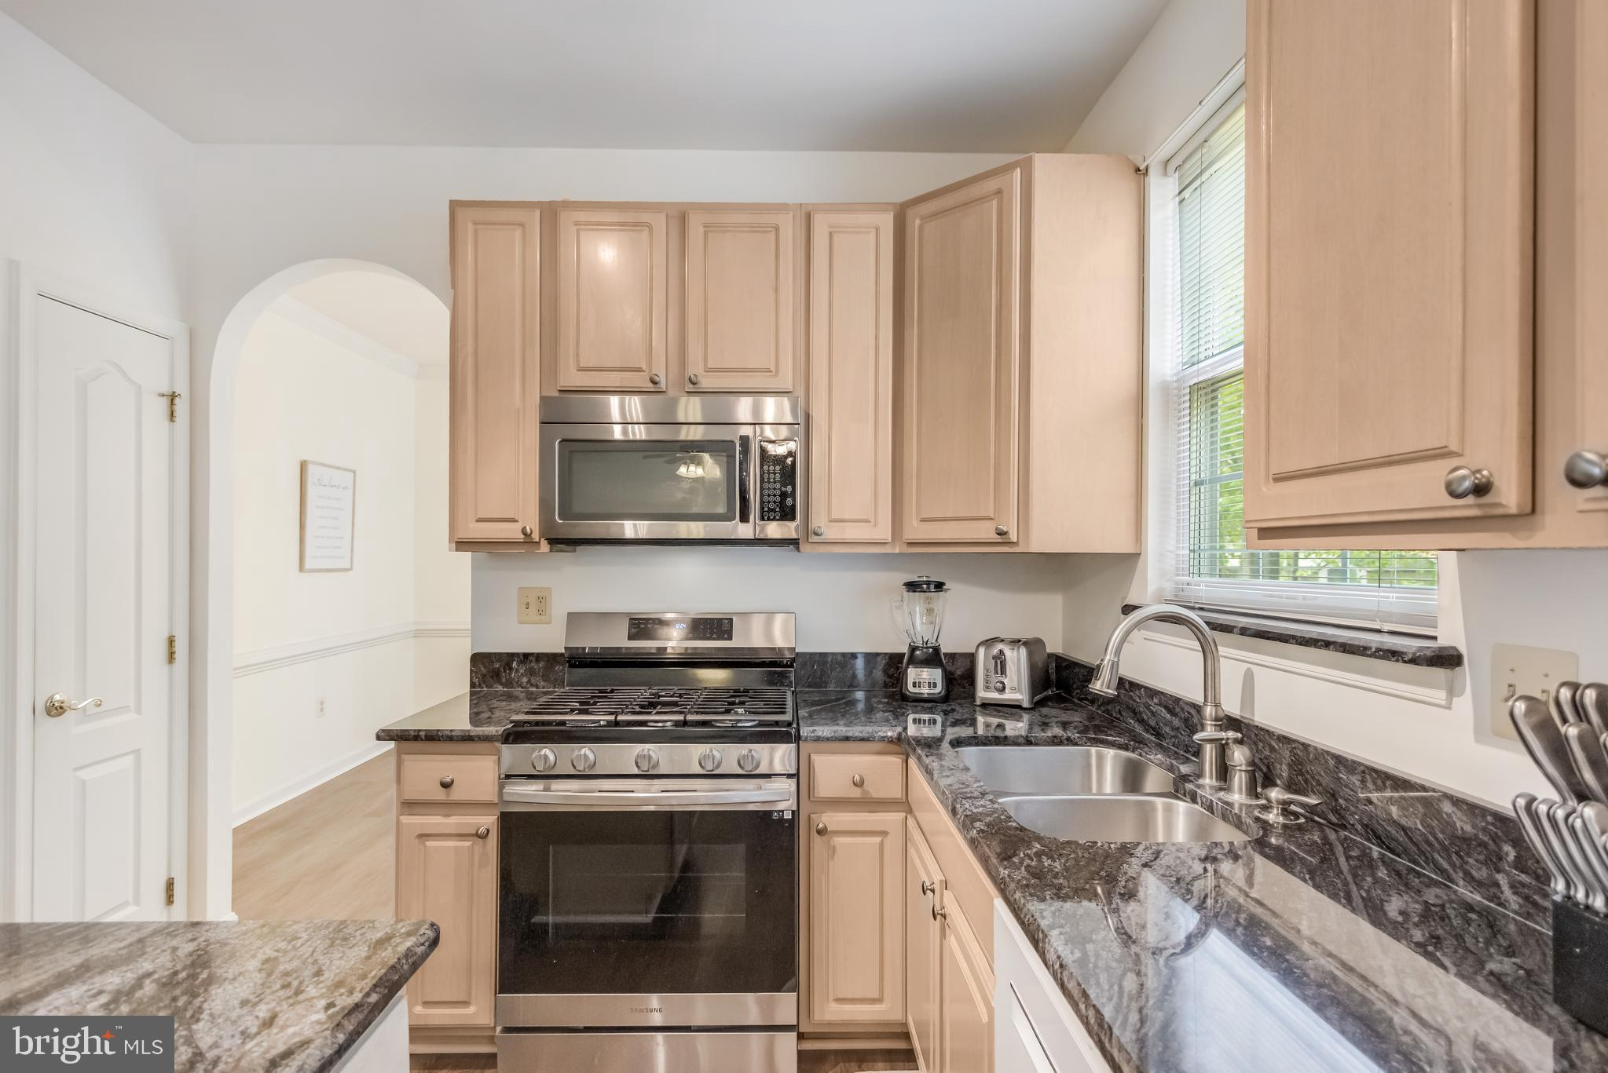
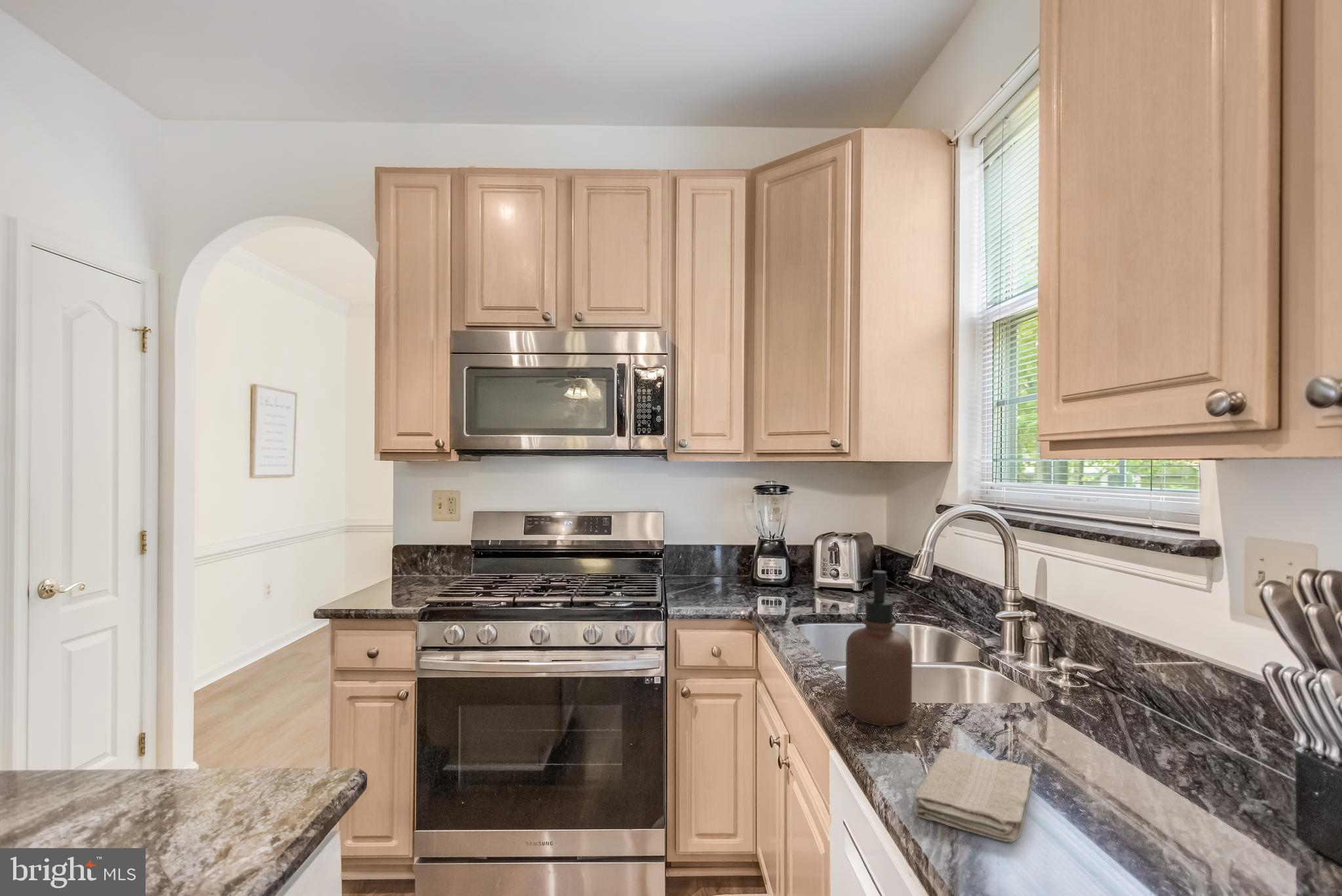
+ soap dispenser [845,570,913,726]
+ washcloth [913,747,1033,843]
